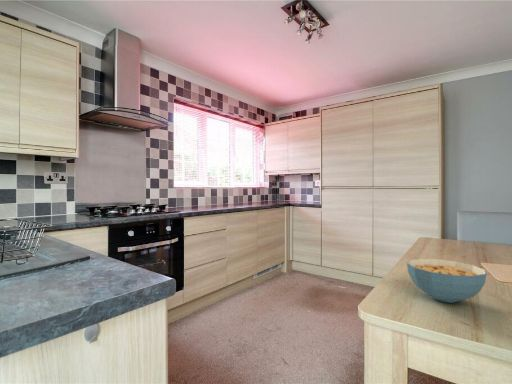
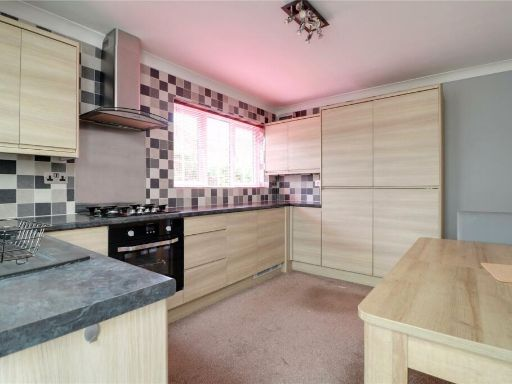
- cereal bowl [406,258,487,304]
